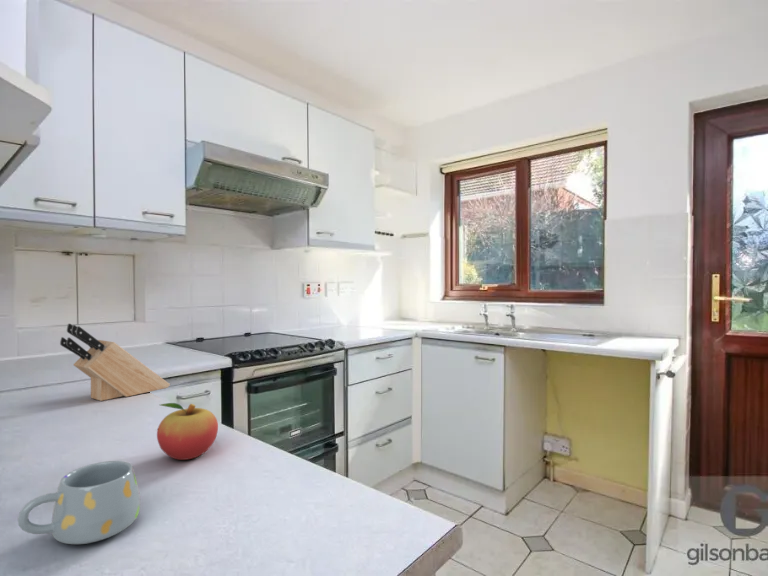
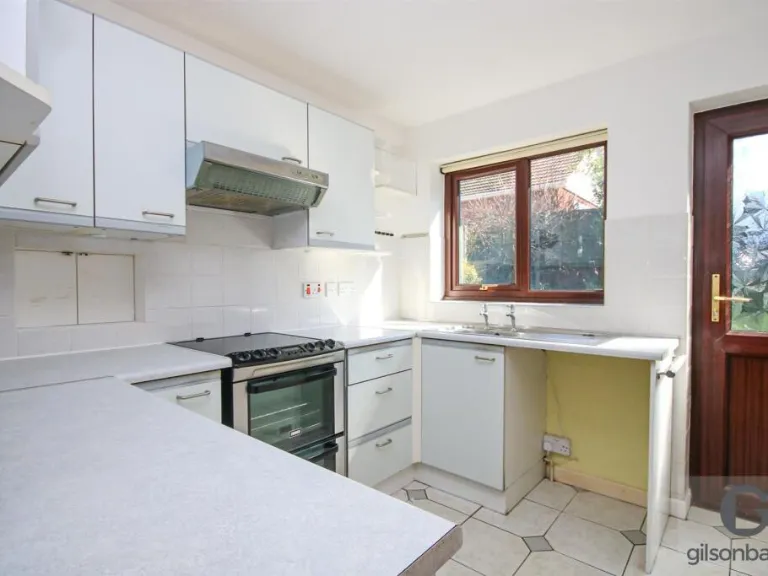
- mug [17,460,141,545]
- fruit [156,402,219,461]
- knife block [59,323,171,402]
